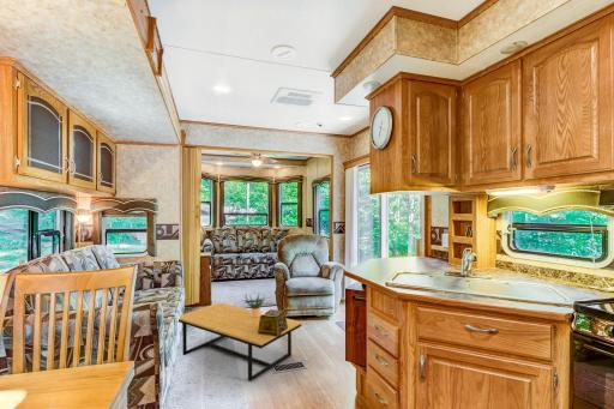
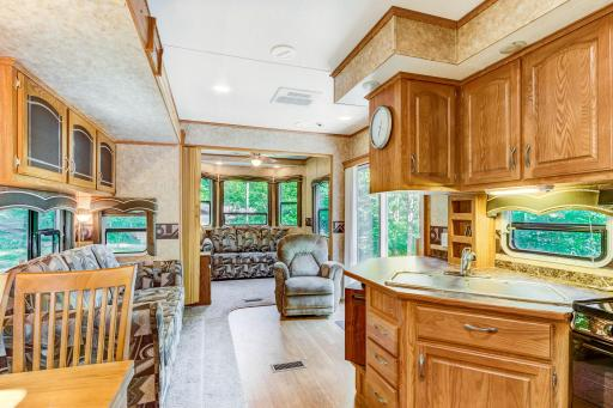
- decorative box [258,308,288,337]
- coffee table [177,301,302,383]
- potted plant [245,293,266,317]
